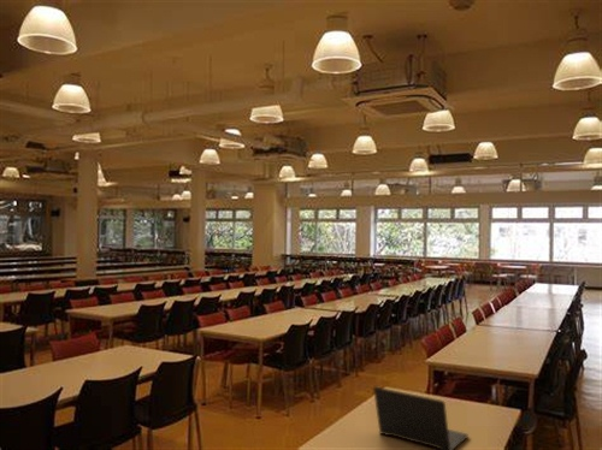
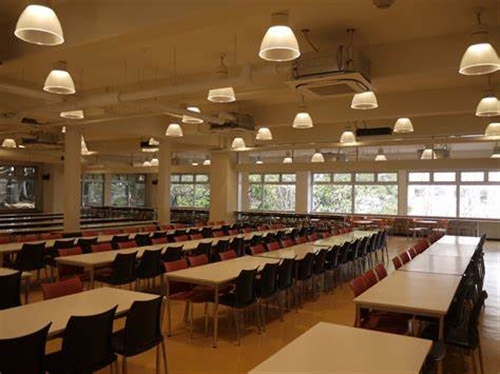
- laptop [372,385,470,450]
